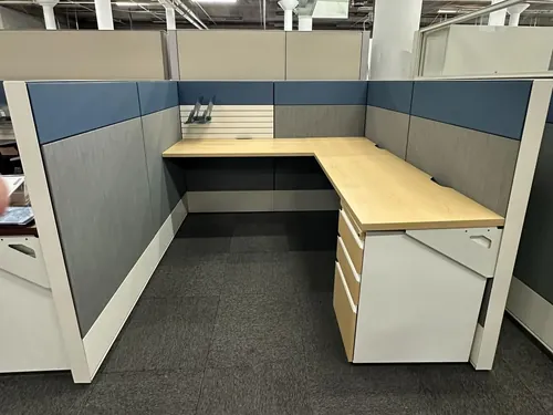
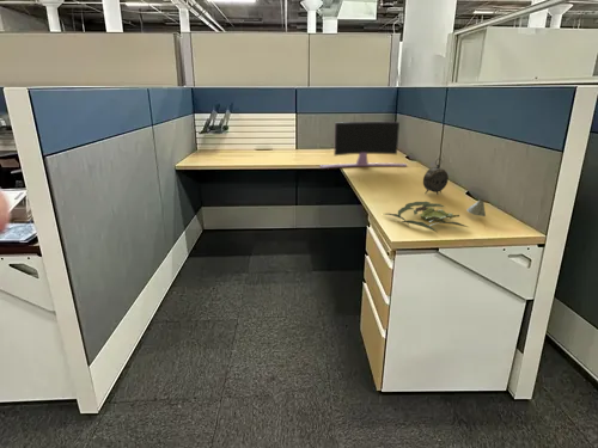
+ alarm clock [422,158,450,196]
+ plant [384,198,487,233]
+ monitor [318,121,408,170]
